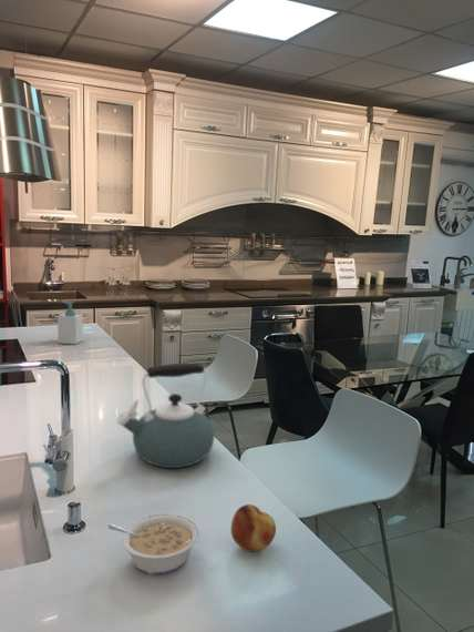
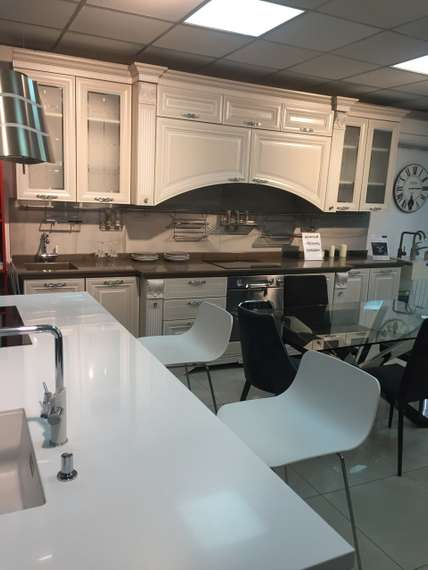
- kettle [116,361,216,469]
- legume [106,513,200,575]
- soap bottle [56,300,84,345]
- fruit [229,503,277,553]
